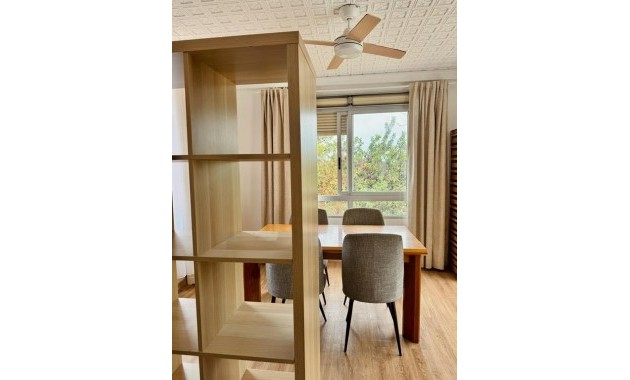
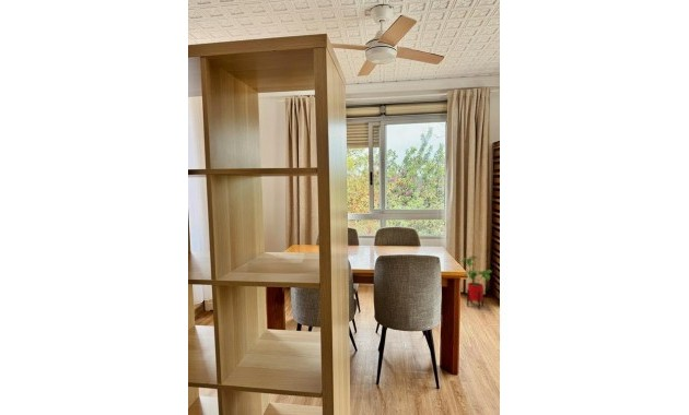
+ house plant [460,256,493,310]
